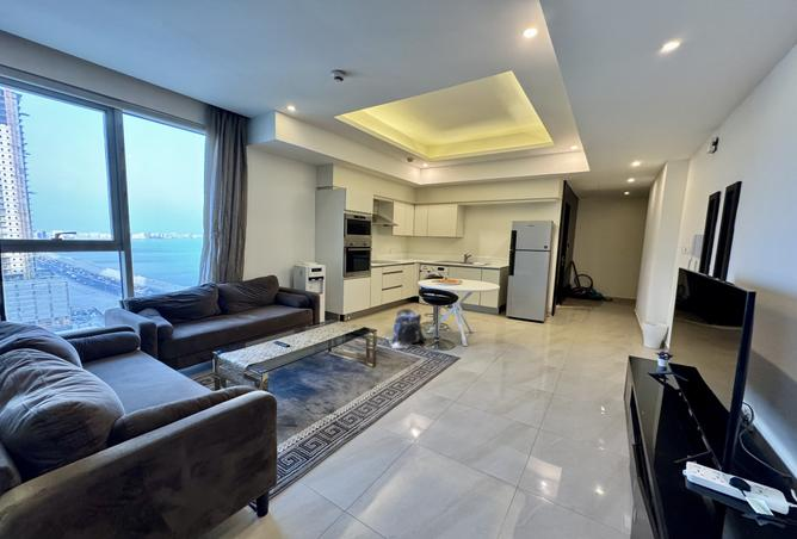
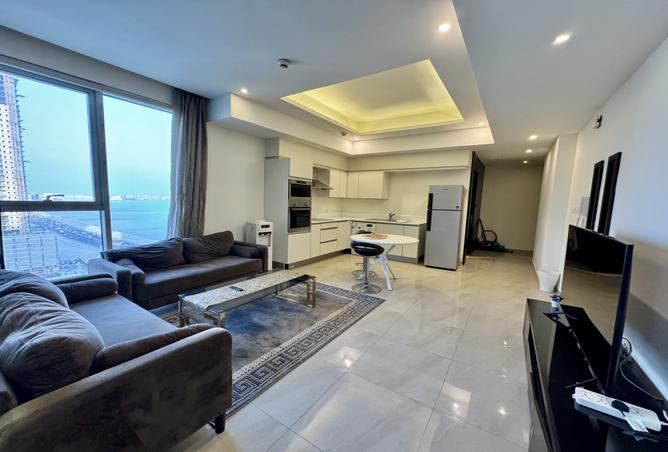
- backpack [385,308,427,349]
